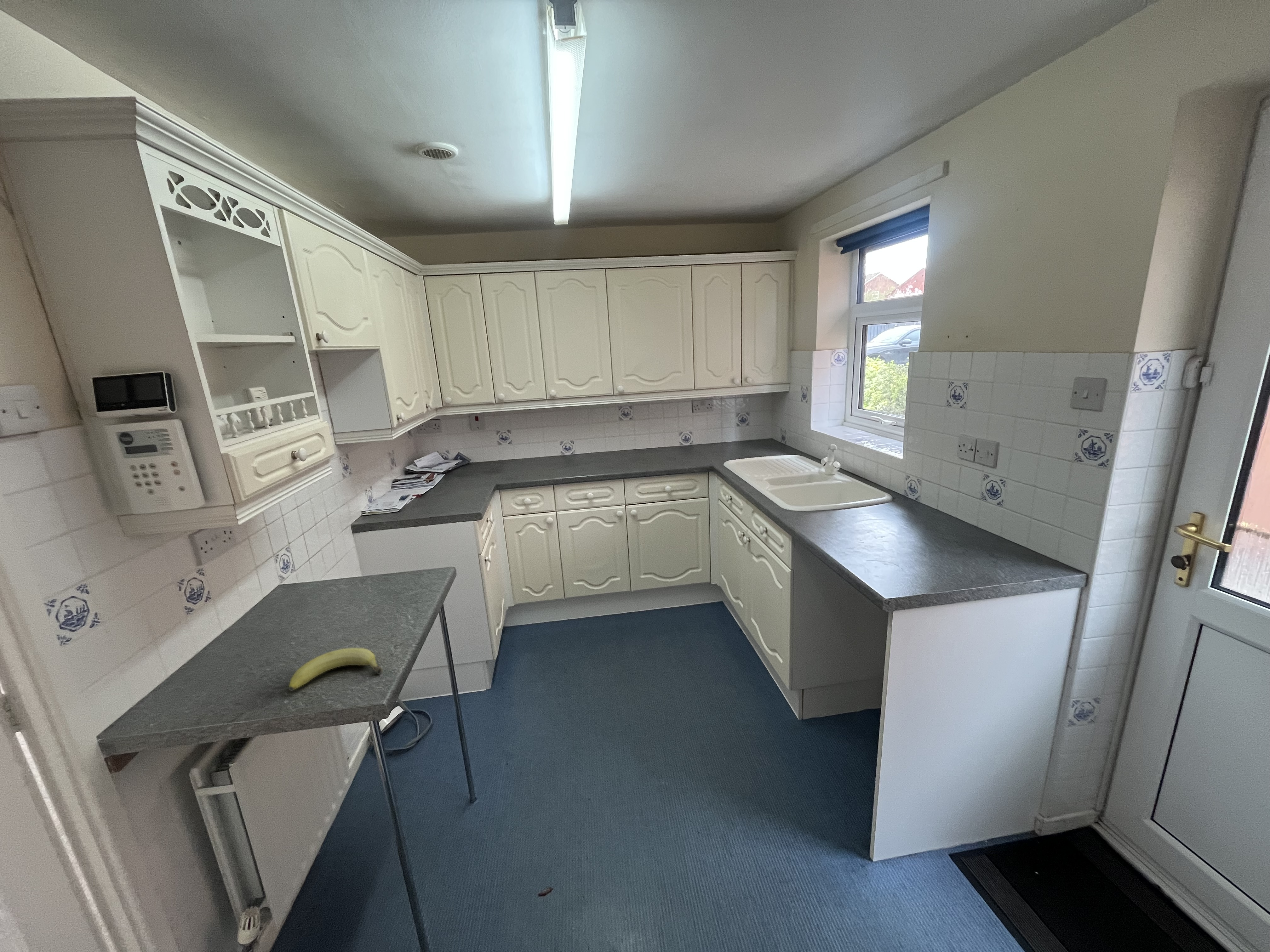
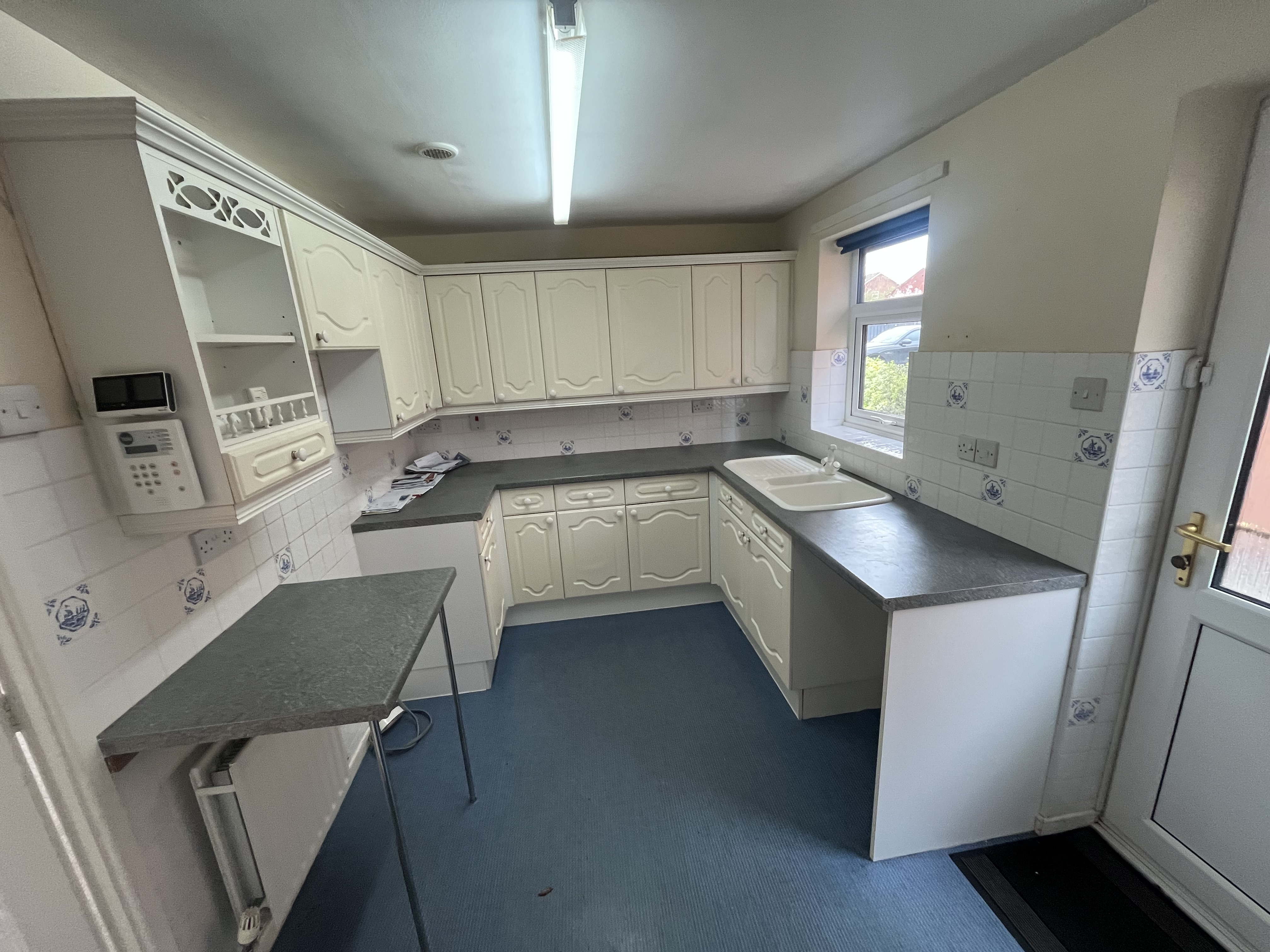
- fruit [288,648,383,691]
